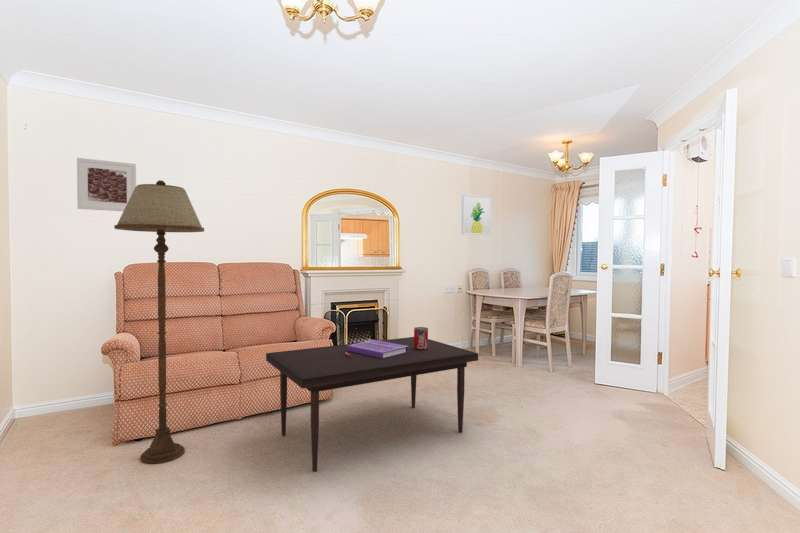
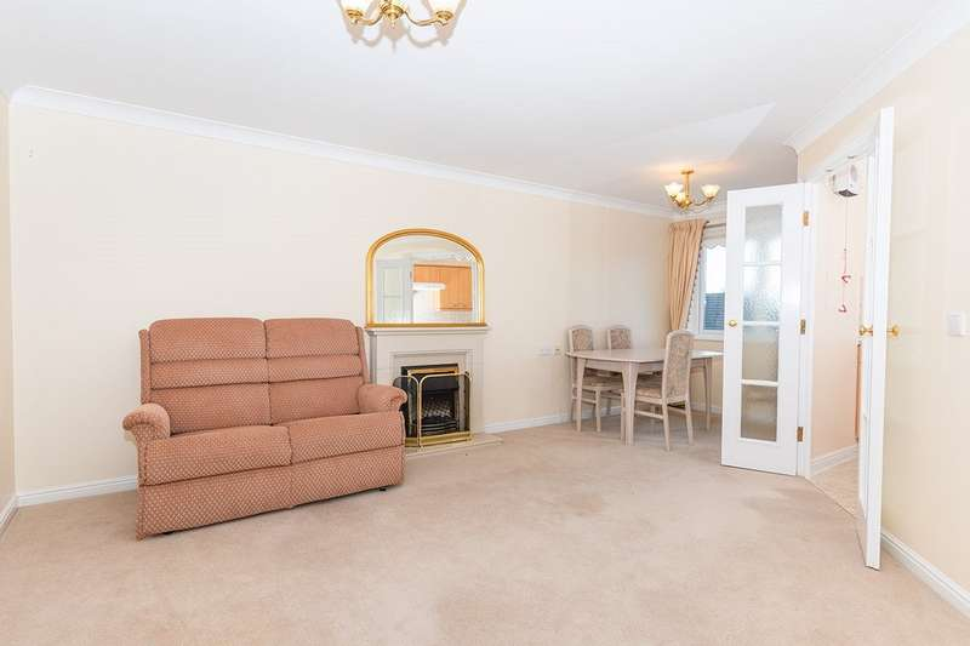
- wall art [460,193,492,236]
- coffee table [265,326,479,473]
- floor lamp [113,179,205,465]
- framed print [76,157,137,212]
